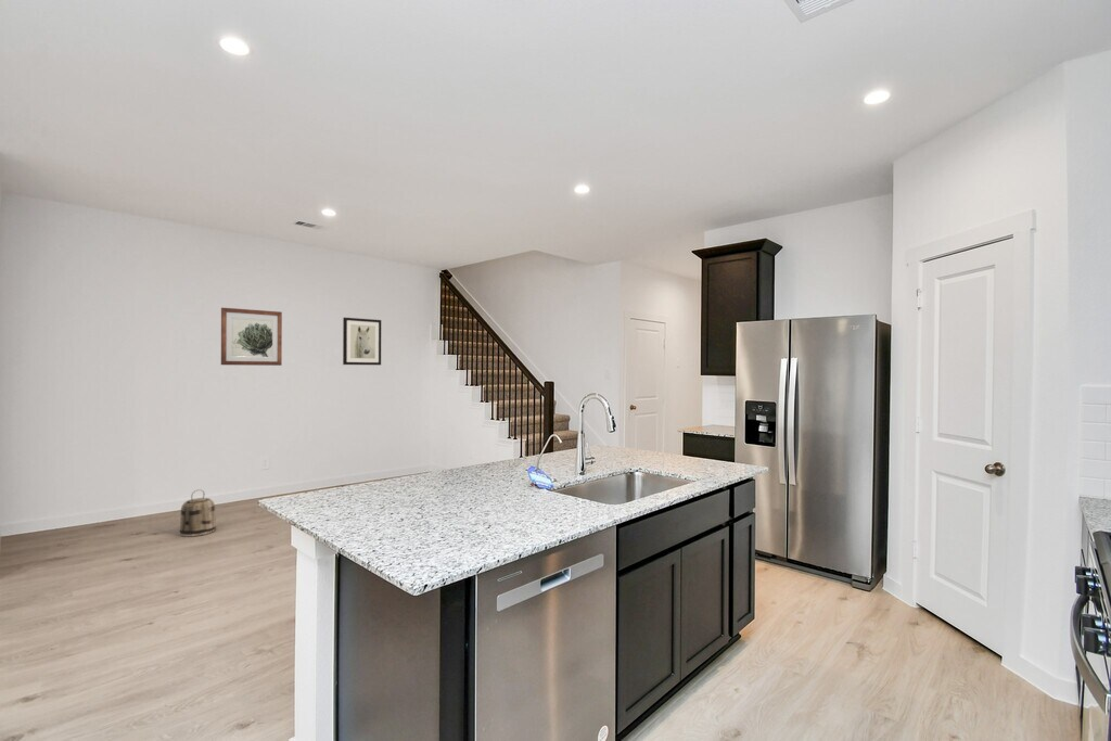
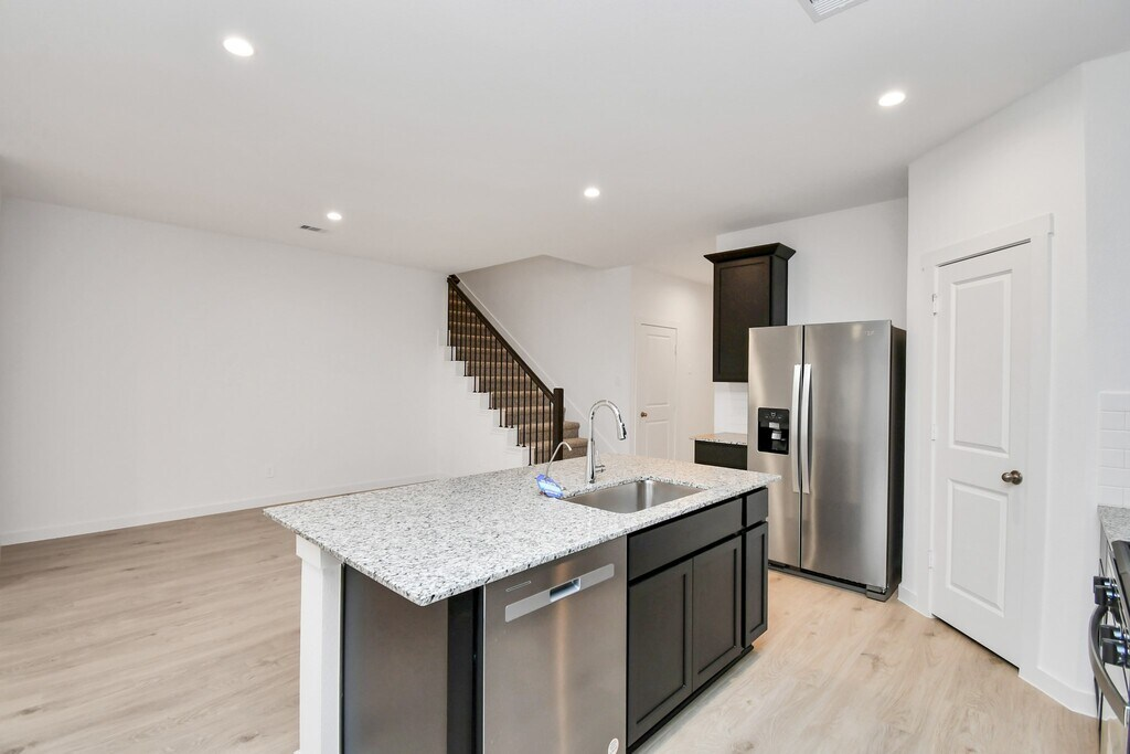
- wall art [220,307,283,367]
- basket [178,488,217,538]
- wall art [342,317,382,366]
